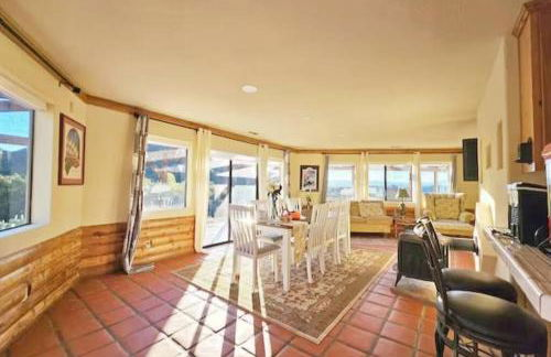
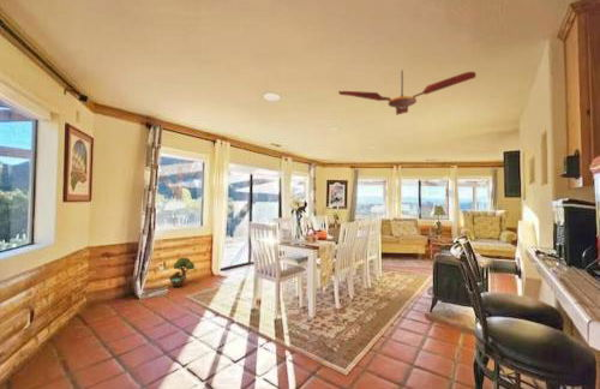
+ ceiling fan [337,68,478,116]
+ decorative tree [168,257,196,288]
